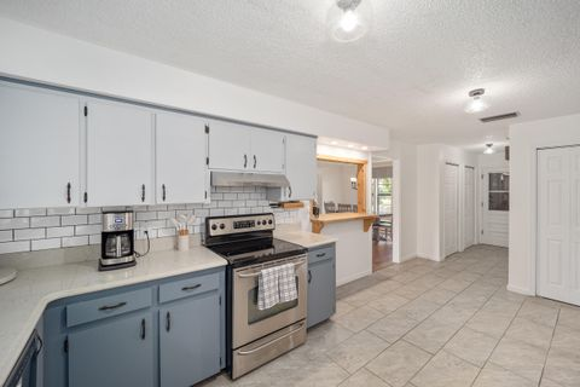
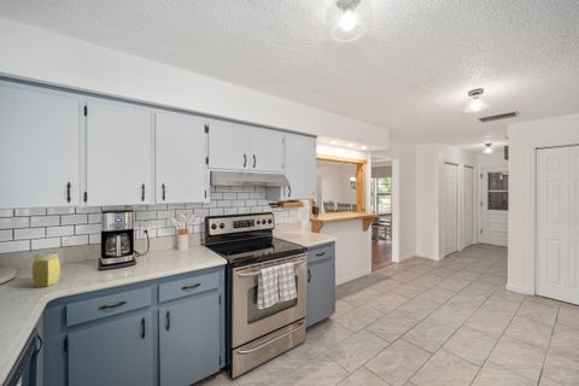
+ jar [31,251,62,288]
